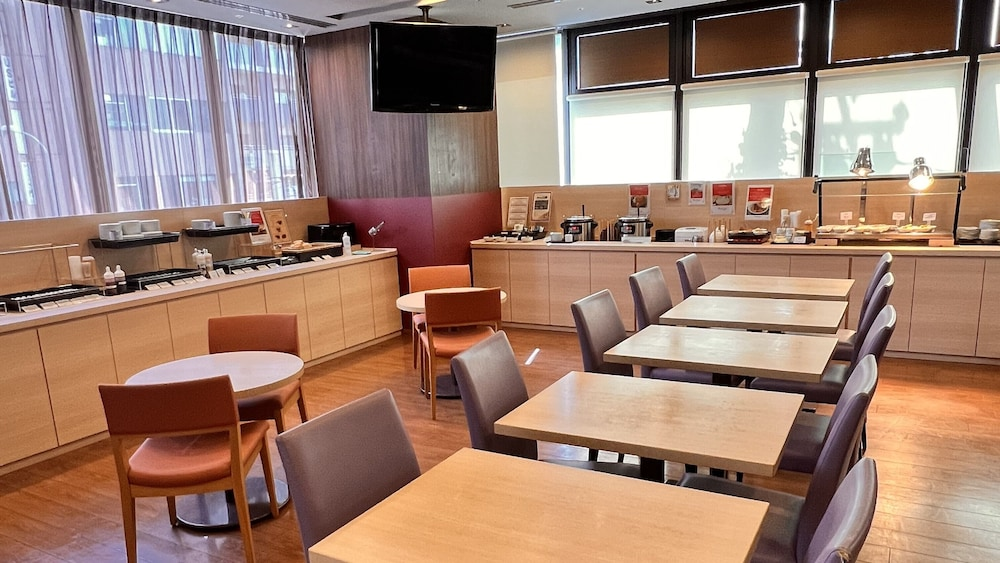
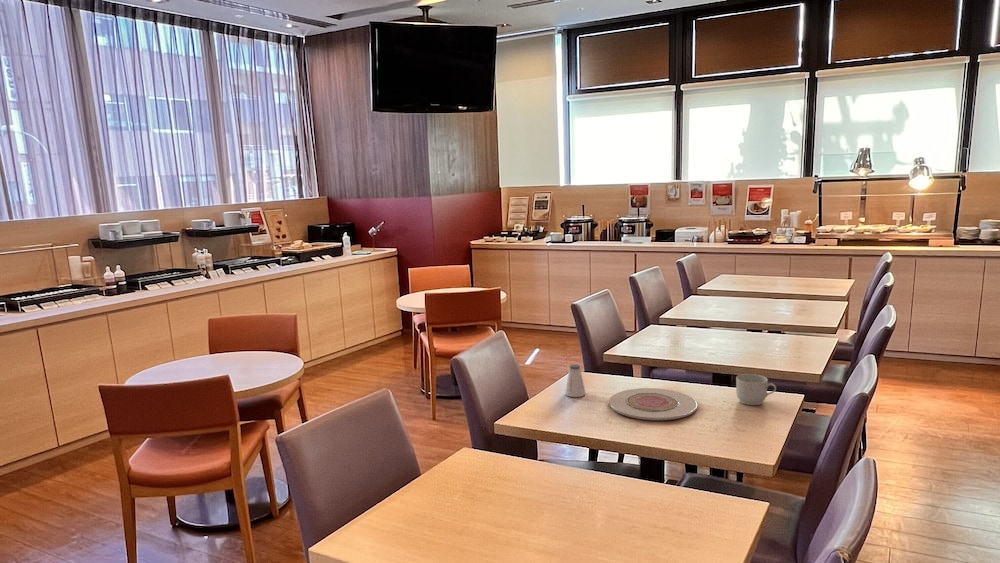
+ saltshaker [564,363,587,398]
+ plate [608,387,698,421]
+ mug [735,373,777,406]
